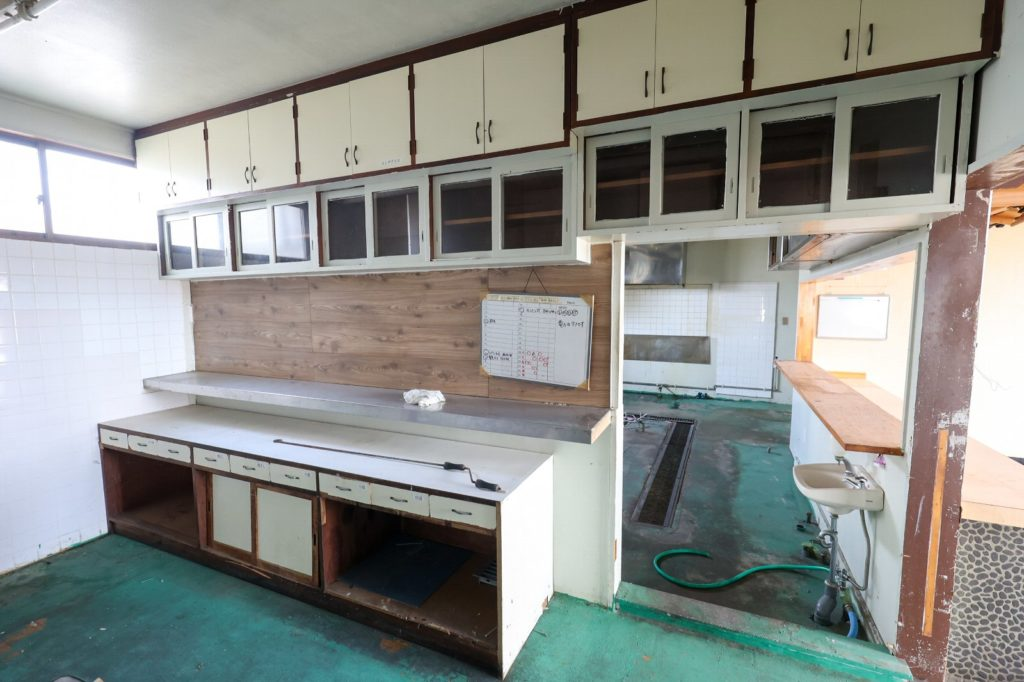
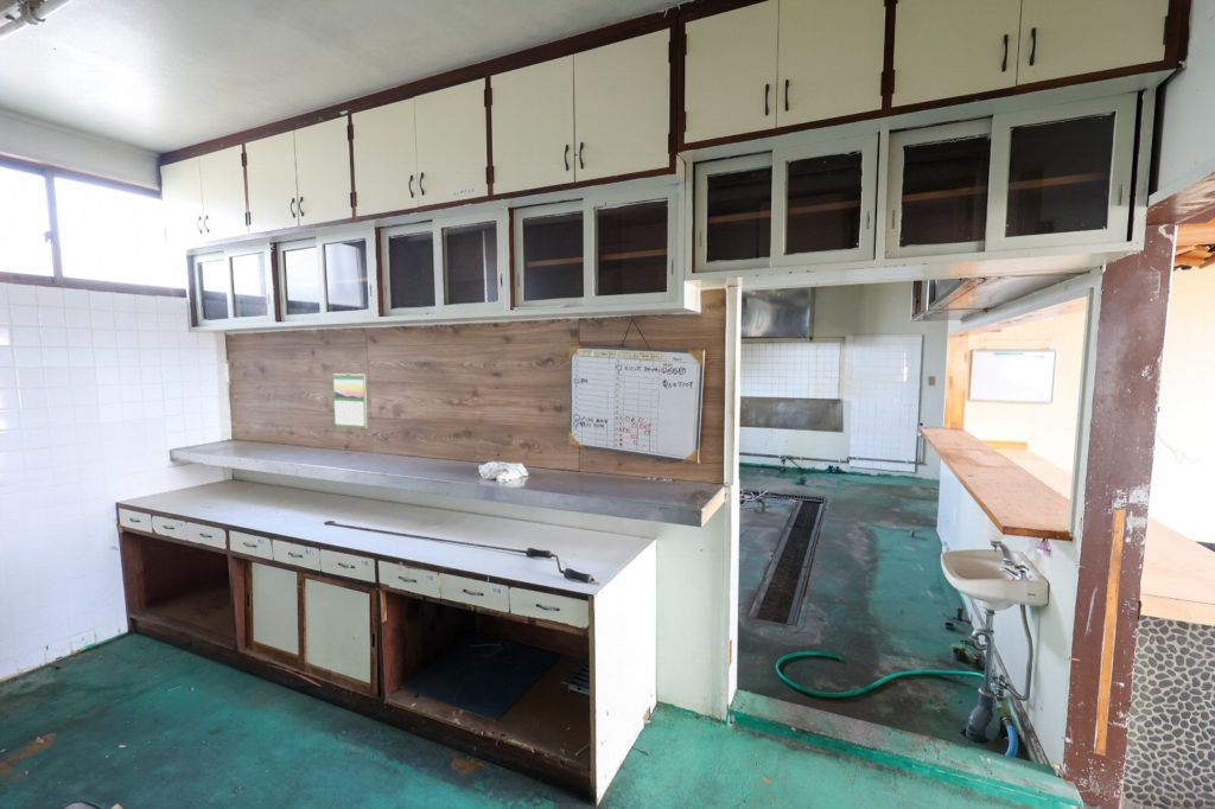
+ calendar [331,371,368,429]
